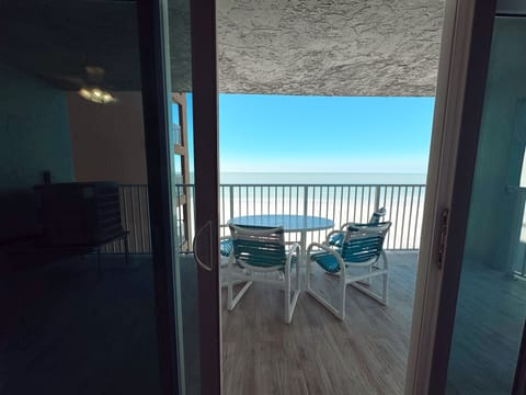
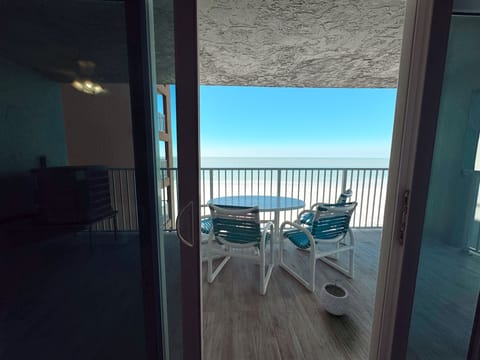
+ plant pot [319,279,350,316]
